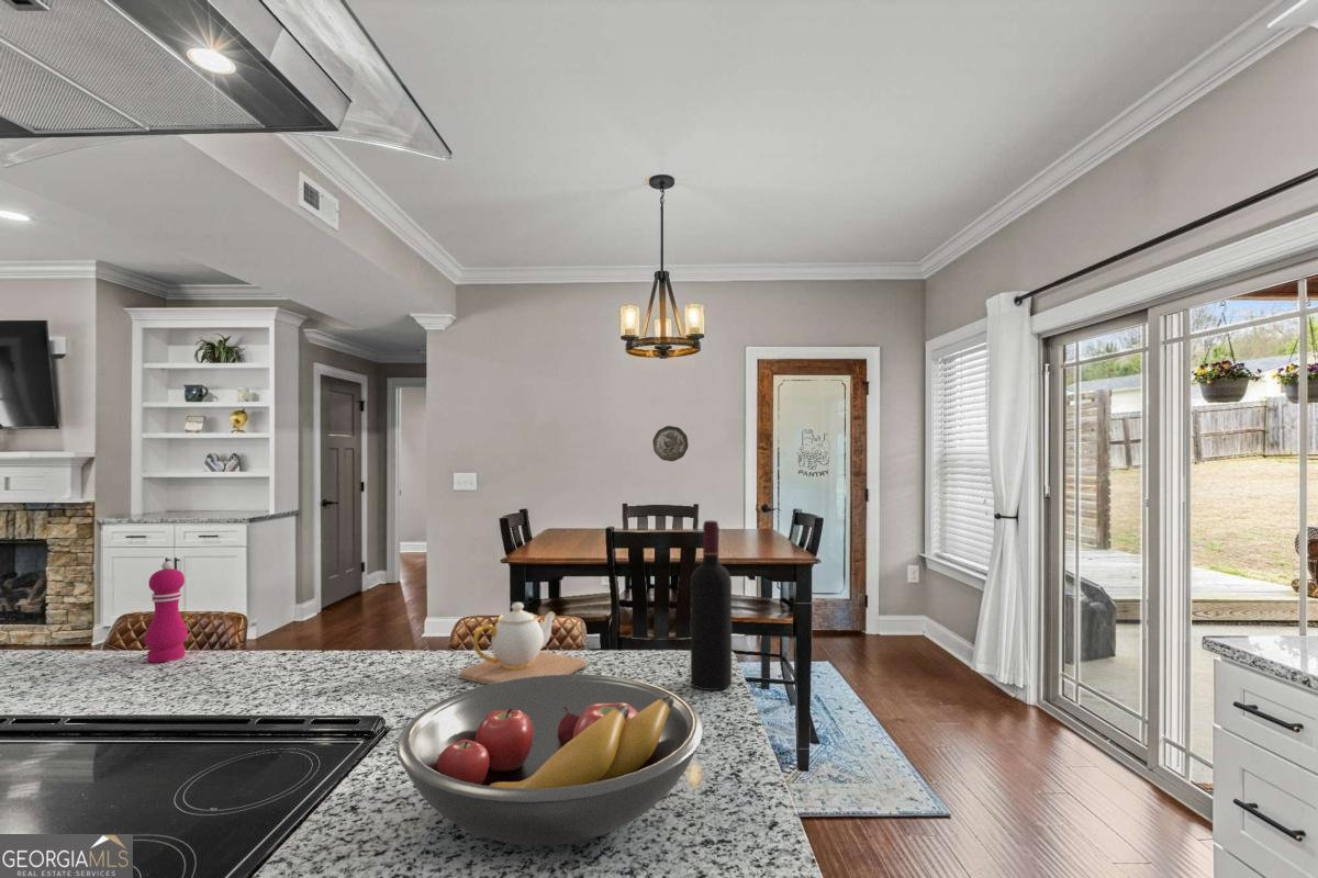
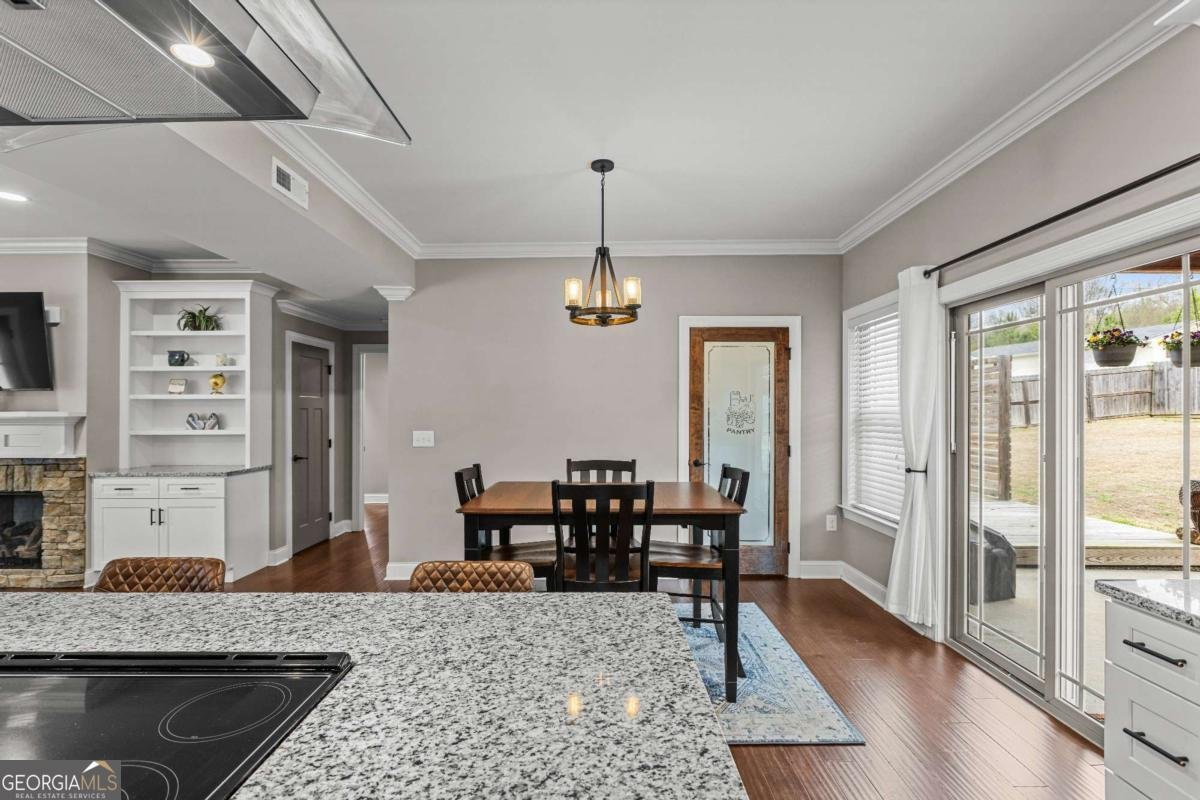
- decorative plate [651,425,690,462]
- pepper mill [144,561,189,664]
- wine bottle [690,519,733,691]
- fruit bowl [395,673,705,847]
- teapot [459,601,587,685]
